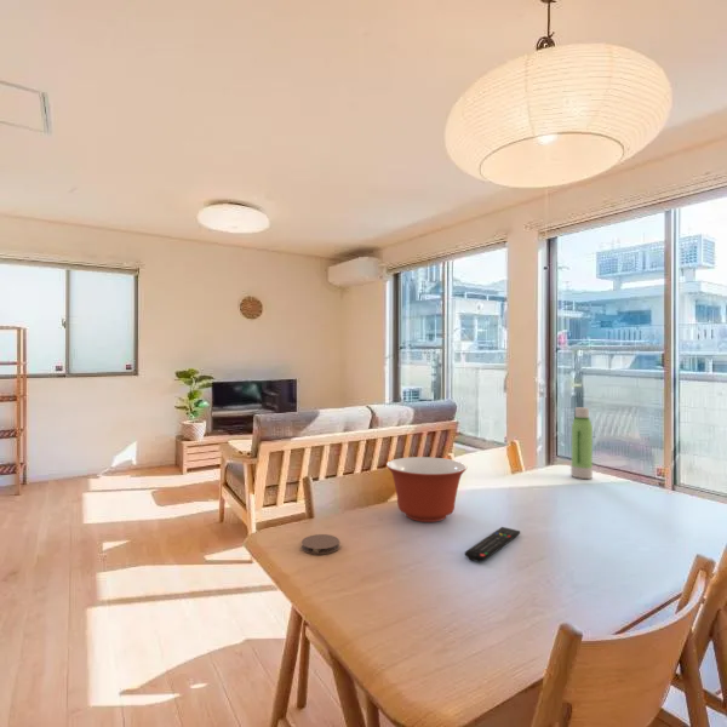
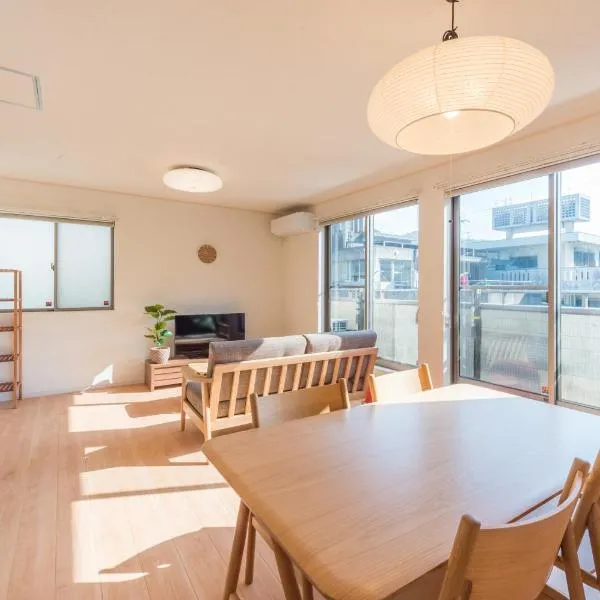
- coaster [300,533,340,555]
- mixing bowl [385,456,468,523]
- remote control [464,526,521,563]
- water bottle [569,406,594,480]
